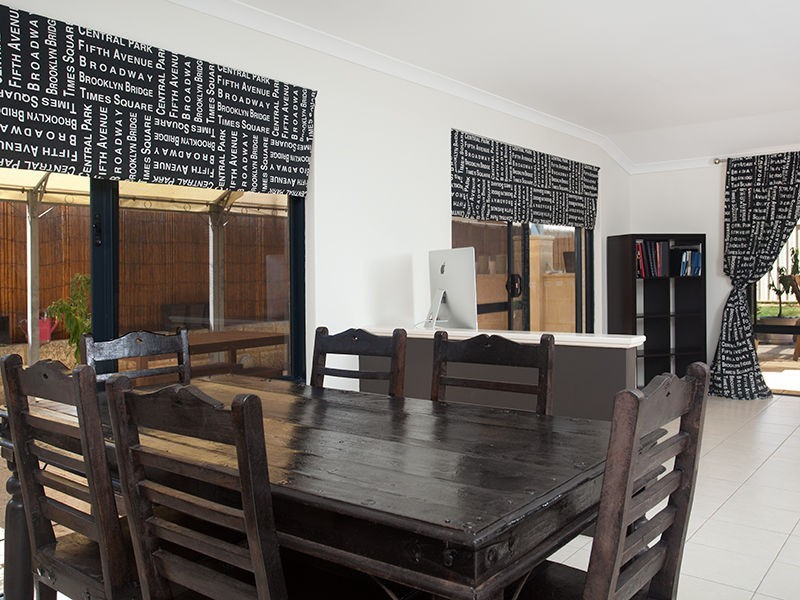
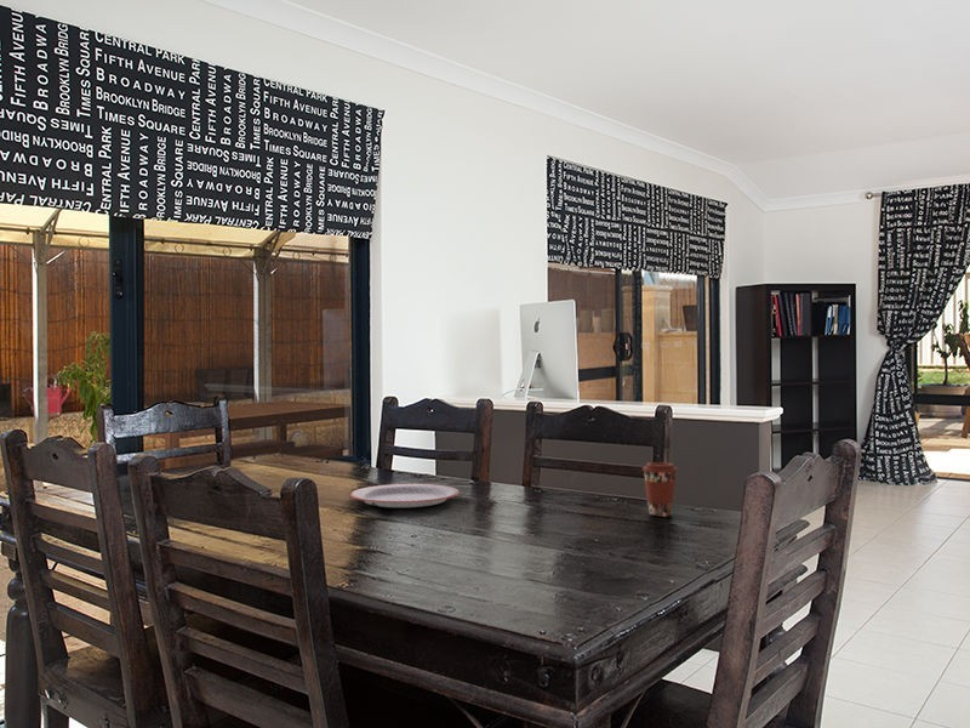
+ coffee cup [641,461,679,518]
+ plate [350,483,461,508]
